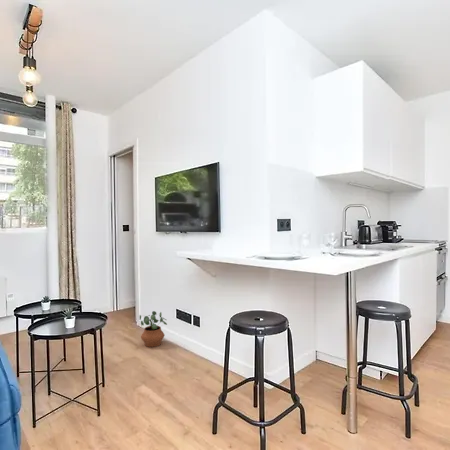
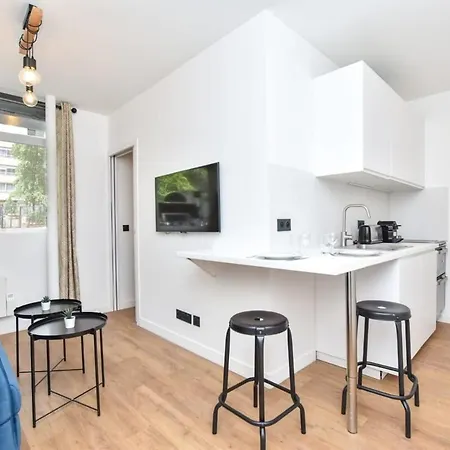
- potted plant [139,310,168,348]
